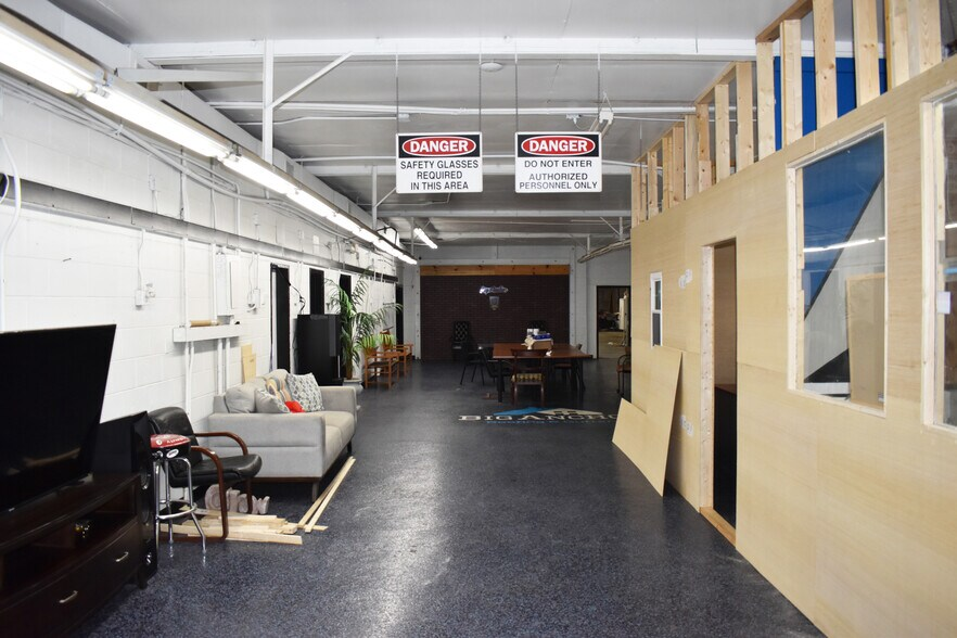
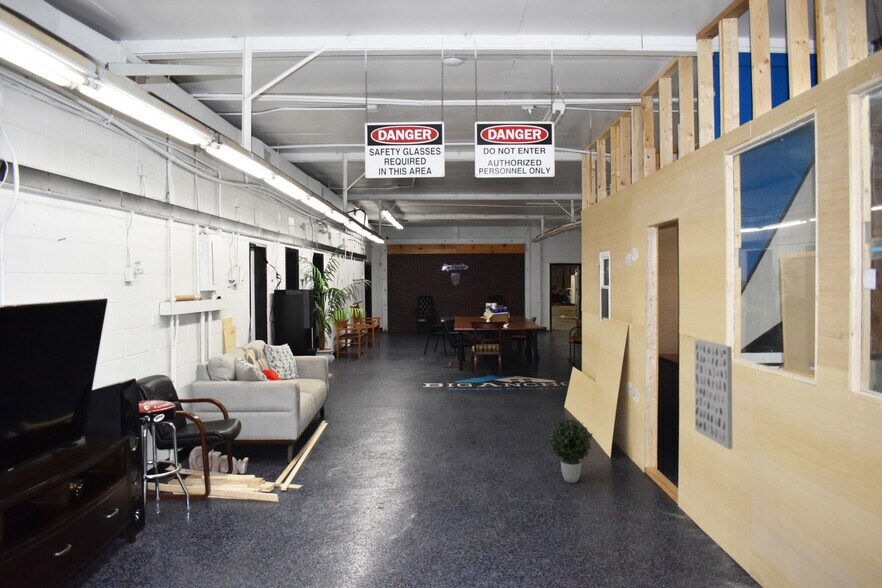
+ wall art [694,339,733,450]
+ potted plant [548,417,594,484]
